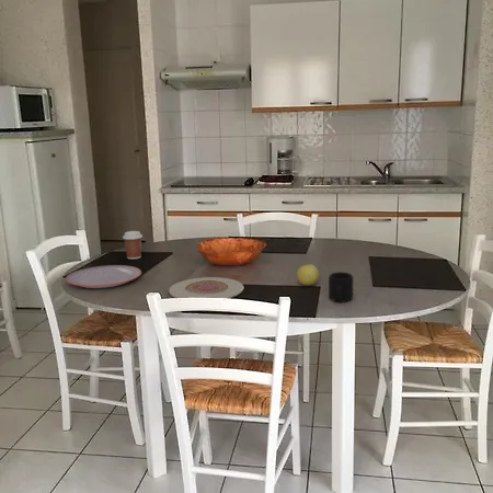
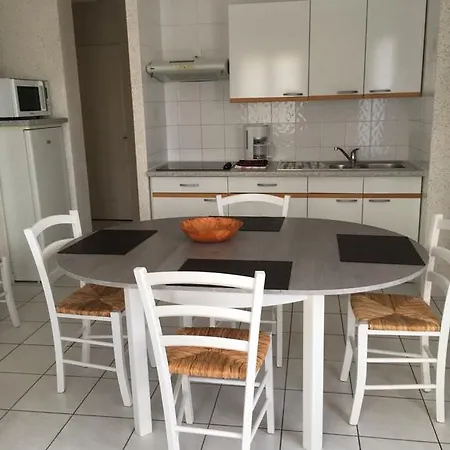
- mug [328,271,354,303]
- plate [65,264,142,289]
- plate [168,276,244,299]
- coffee cup [122,230,144,260]
- apple [296,263,320,287]
